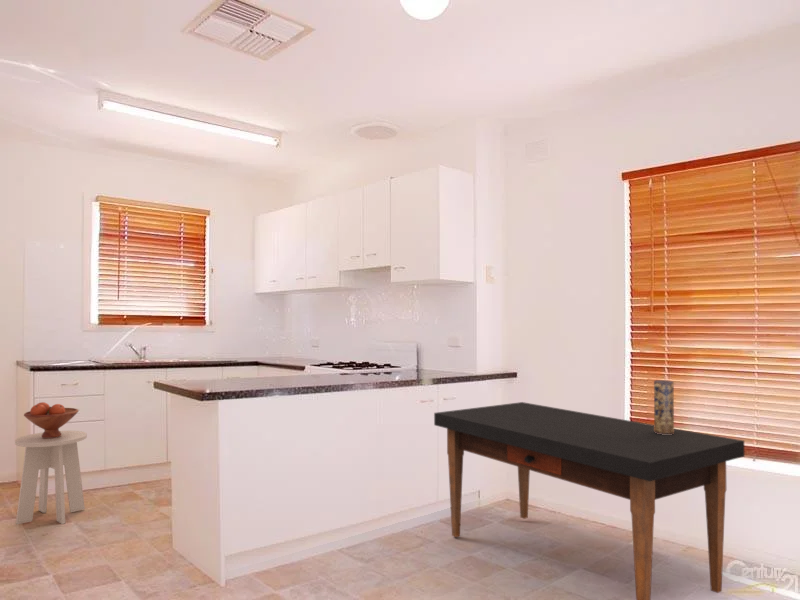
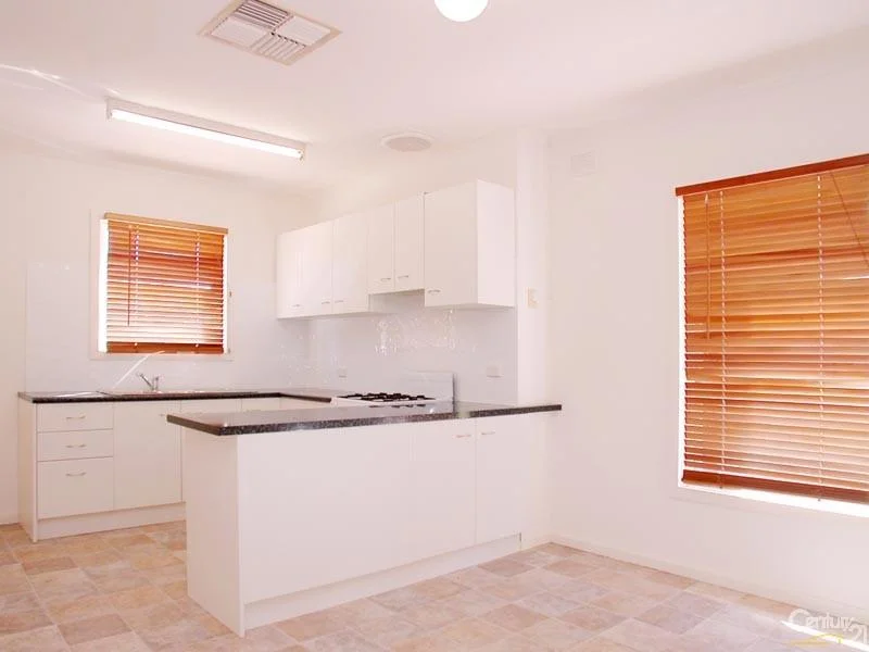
- vase [653,379,675,435]
- fruit bowl [23,401,79,438]
- dining table [433,401,746,600]
- side table [14,430,88,525]
